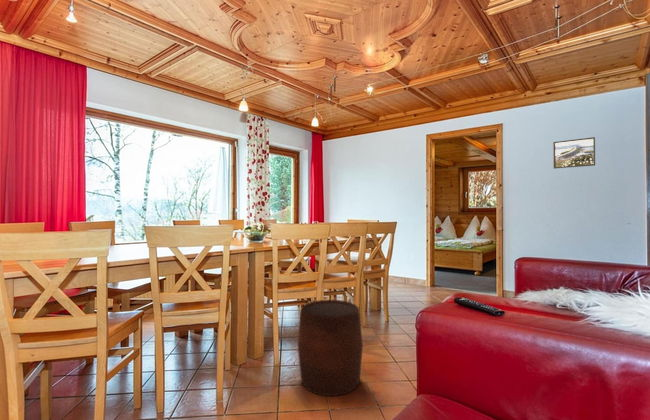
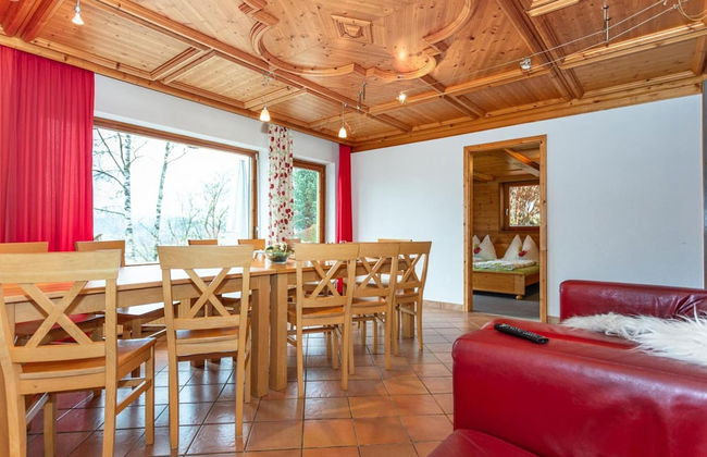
- stool [297,299,364,397]
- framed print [552,136,596,169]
